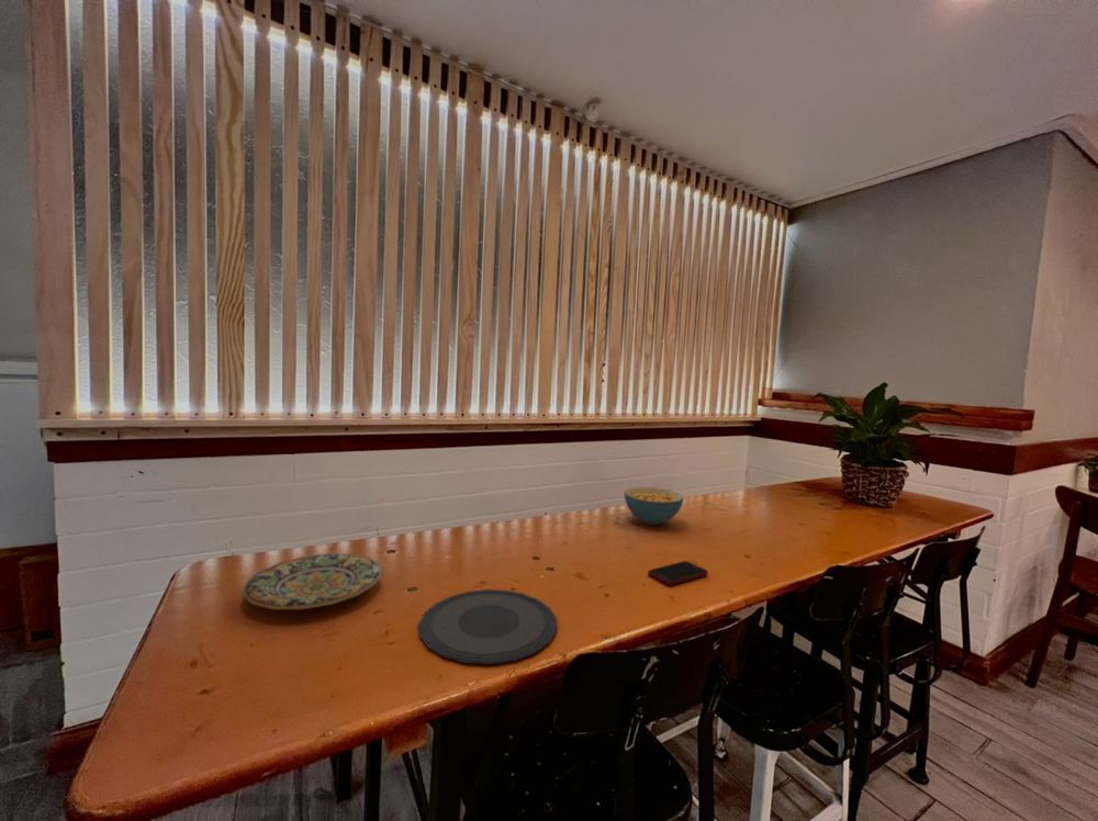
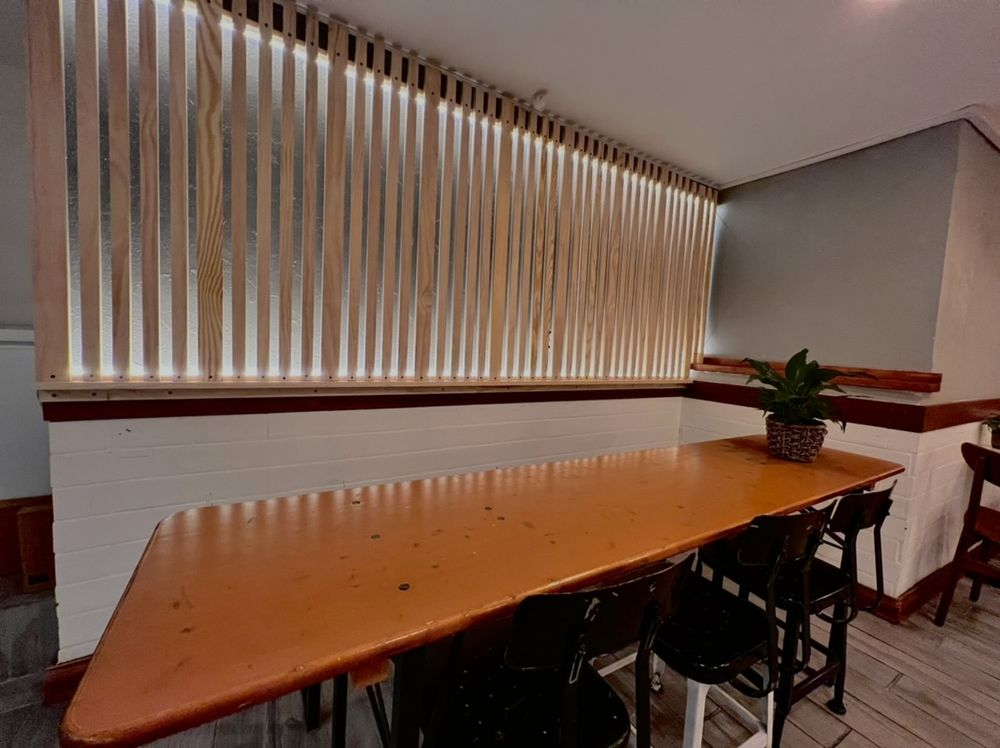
- cereal bowl [623,486,685,526]
- plate [242,552,384,610]
- cell phone [647,560,709,586]
- plate [417,588,558,666]
